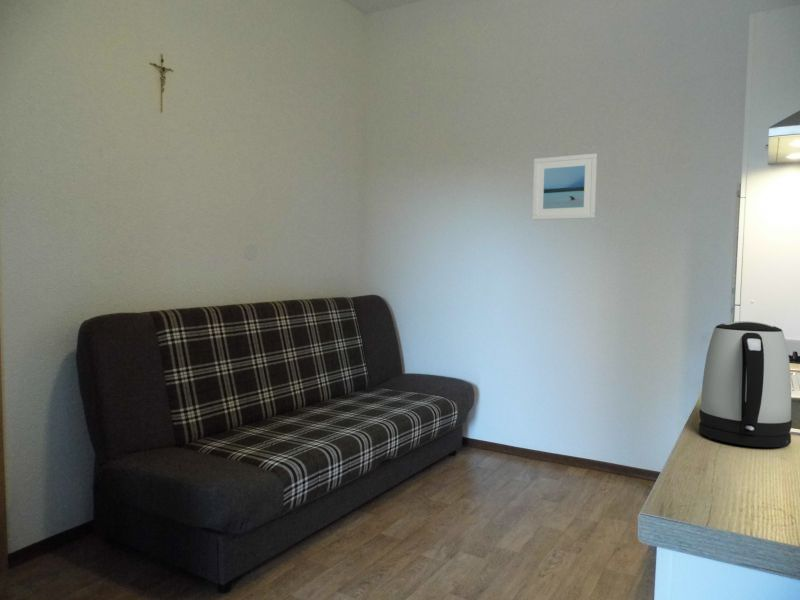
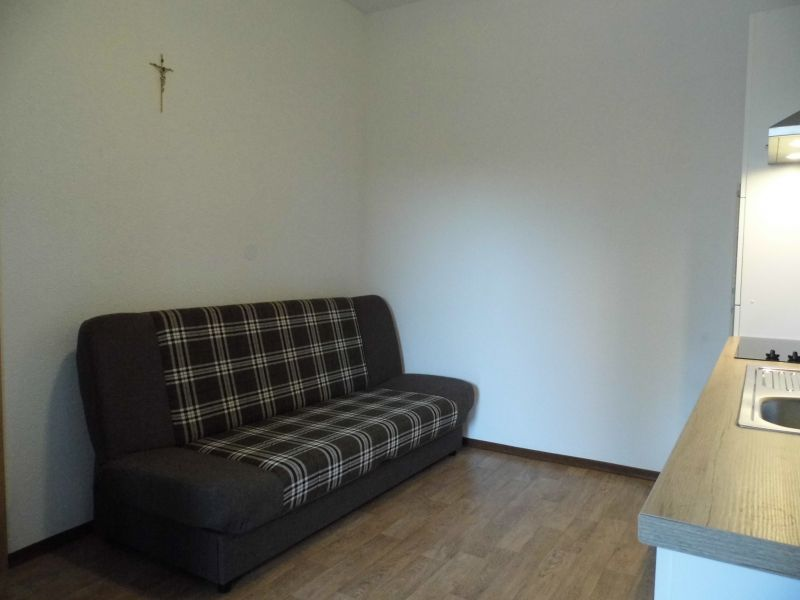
- kettle [698,320,793,448]
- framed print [531,152,598,221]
